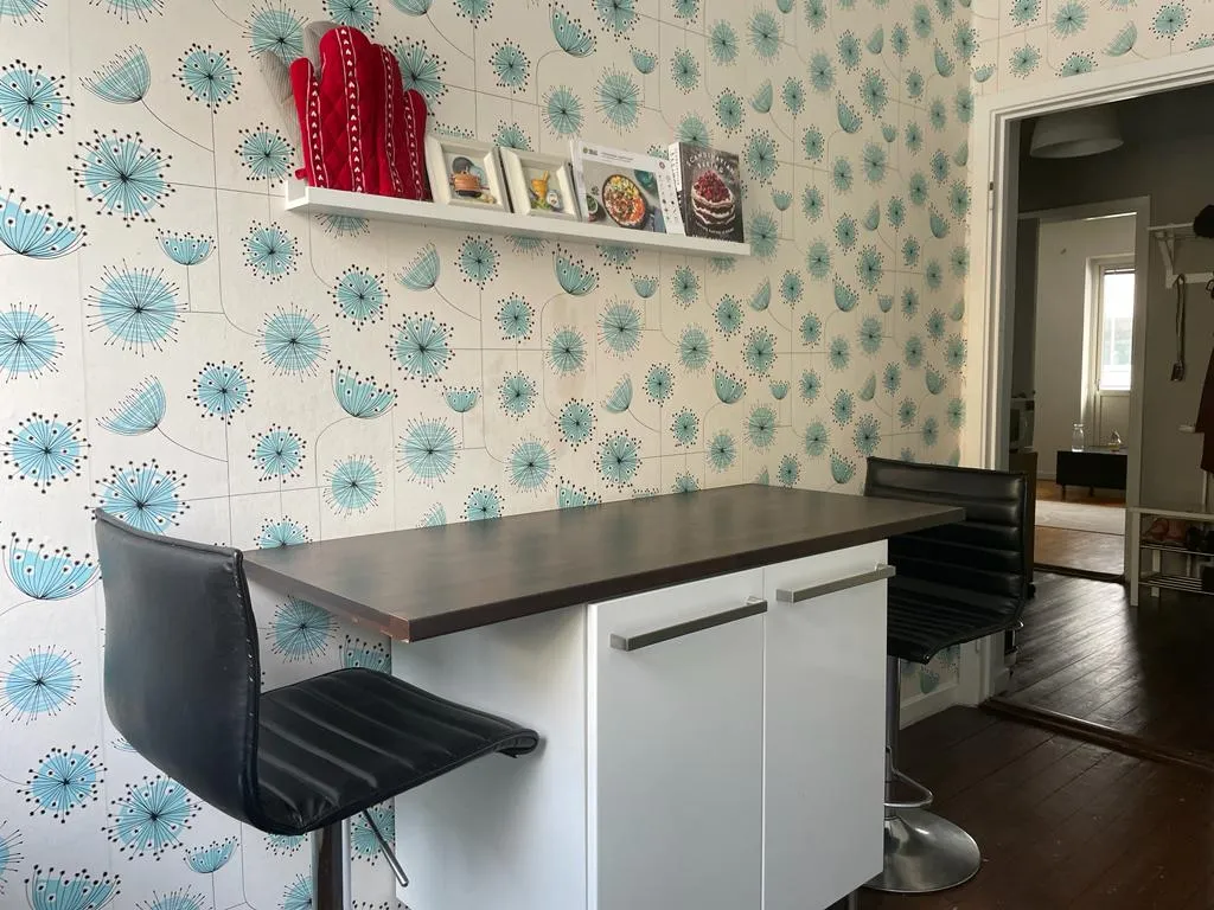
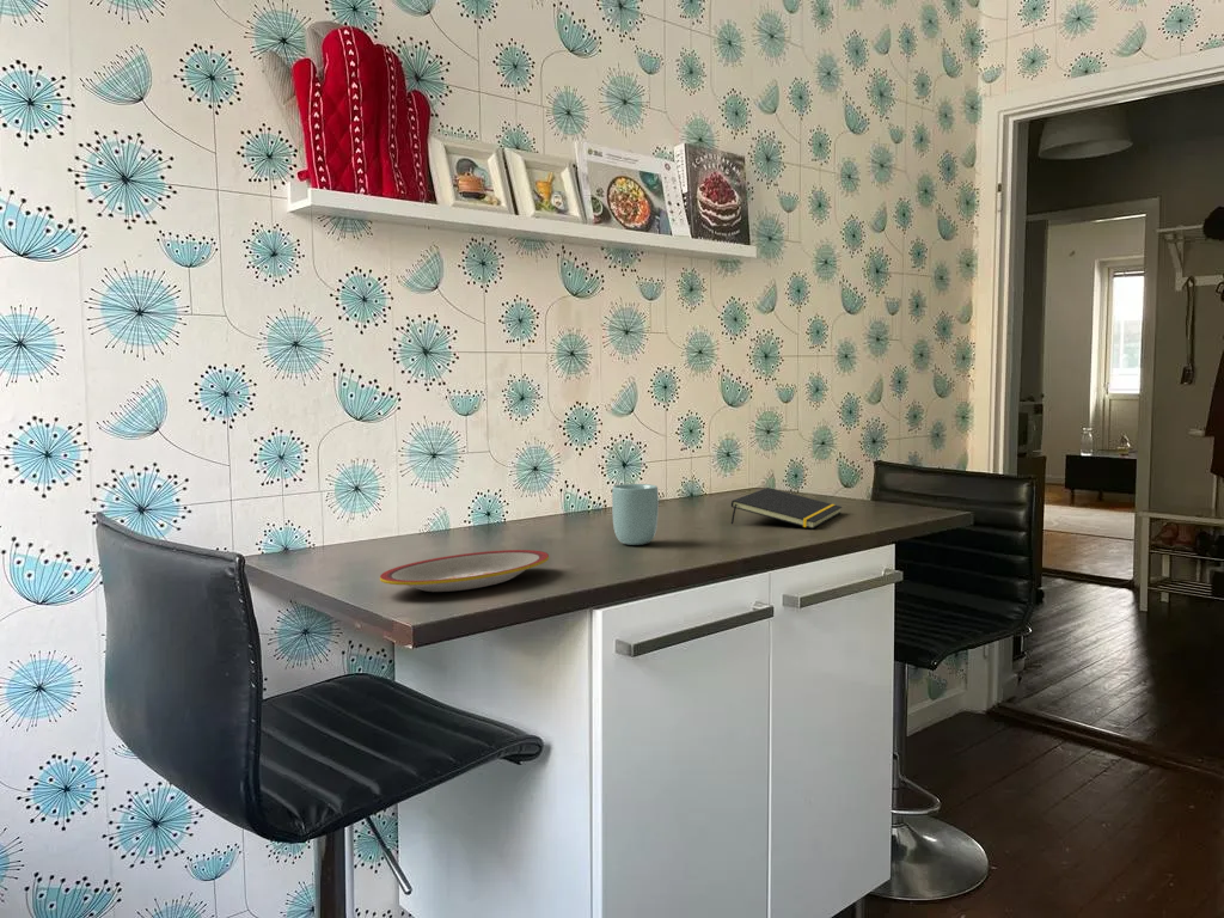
+ plate [379,549,550,593]
+ cup [611,483,660,546]
+ notepad [730,486,843,530]
